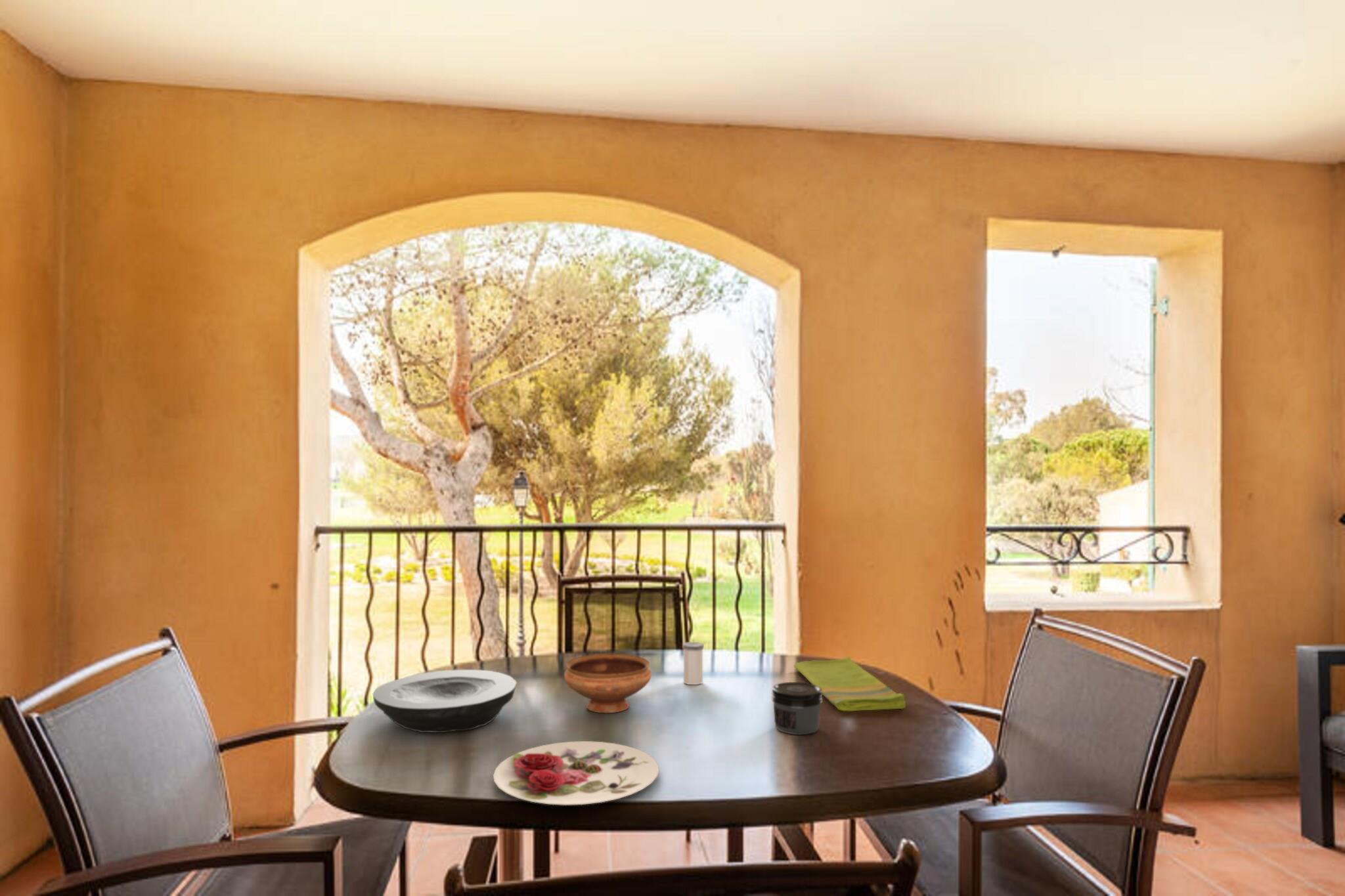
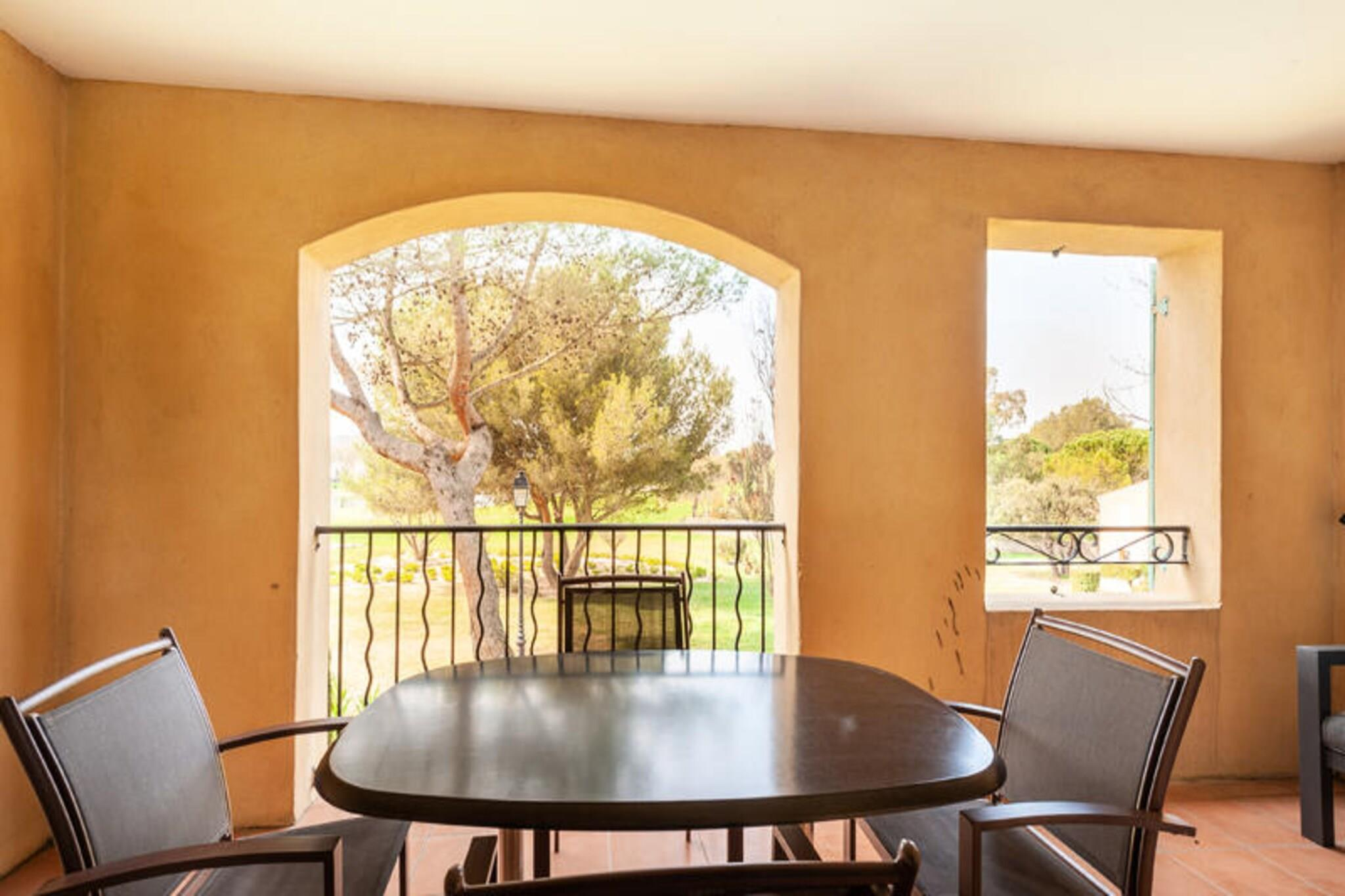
- jar [771,681,824,735]
- plate [372,669,517,733]
- plate [493,740,659,805]
- salt shaker [682,641,705,685]
- dish towel [793,655,906,712]
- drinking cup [563,653,652,714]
